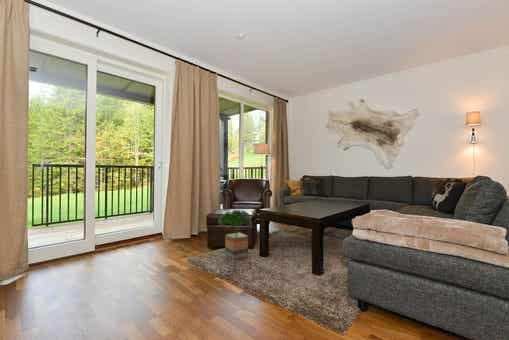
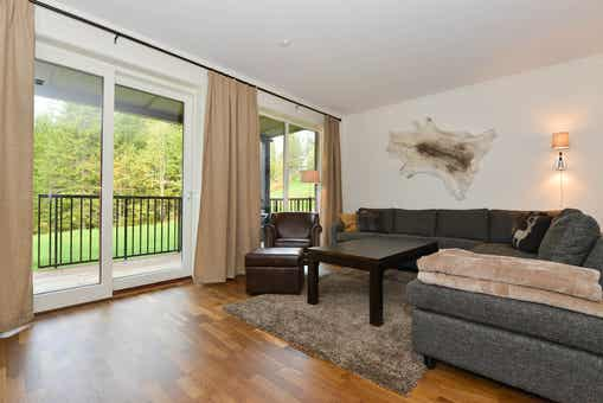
- potted tree [217,208,252,261]
